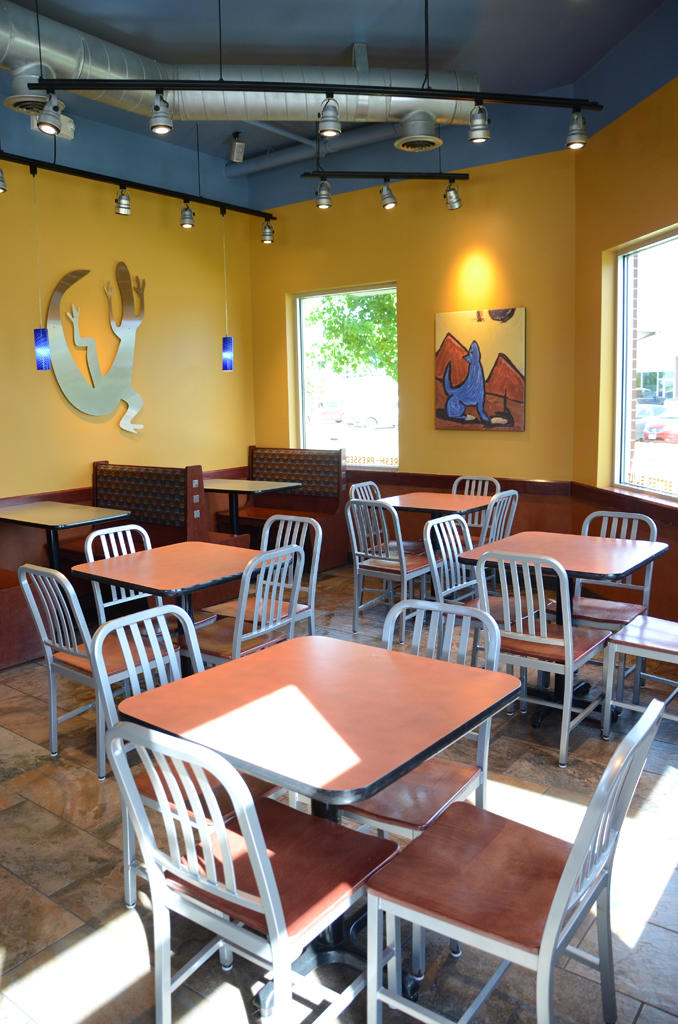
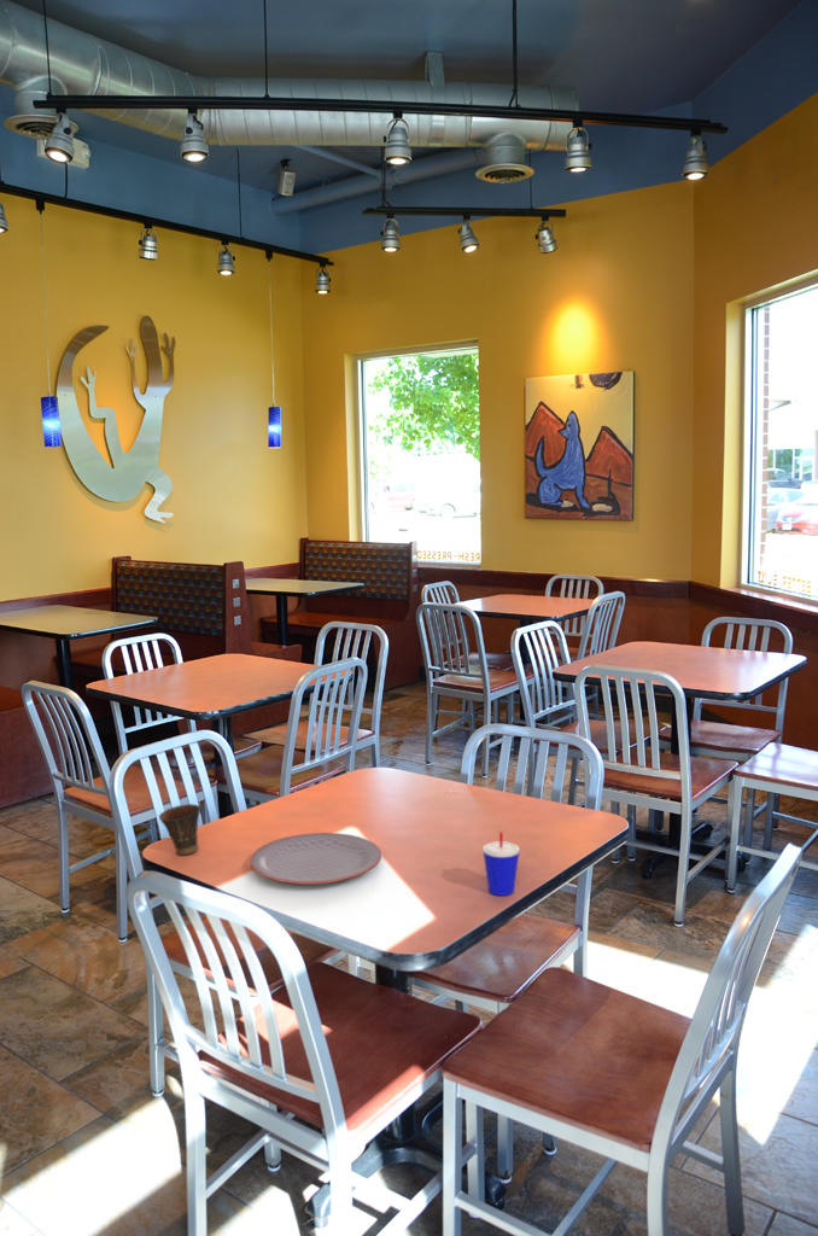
+ cup [158,803,201,856]
+ plate [250,832,382,886]
+ beverage cup [481,830,520,897]
